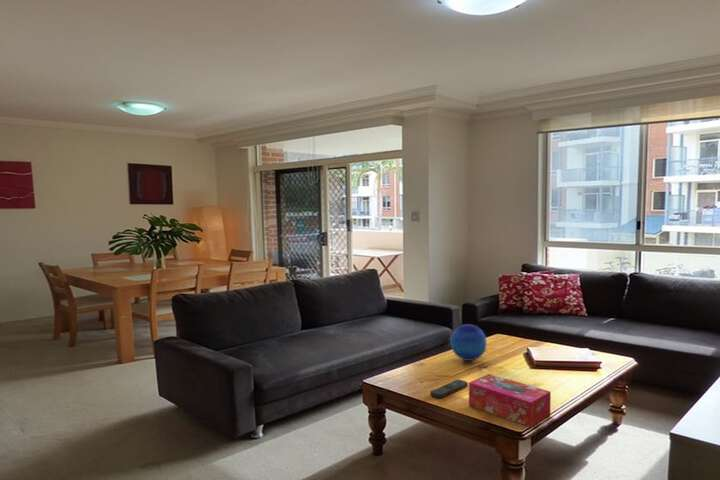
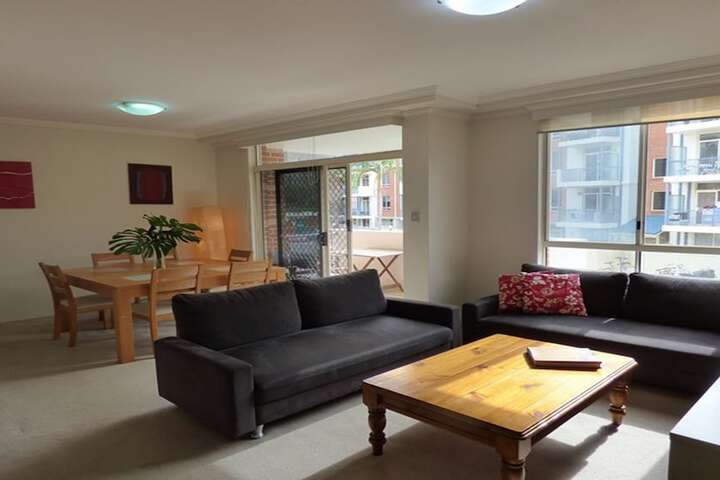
- remote control [429,378,469,399]
- decorative ball [449,323,488,362]
- tissue box [468,373,552,428]
